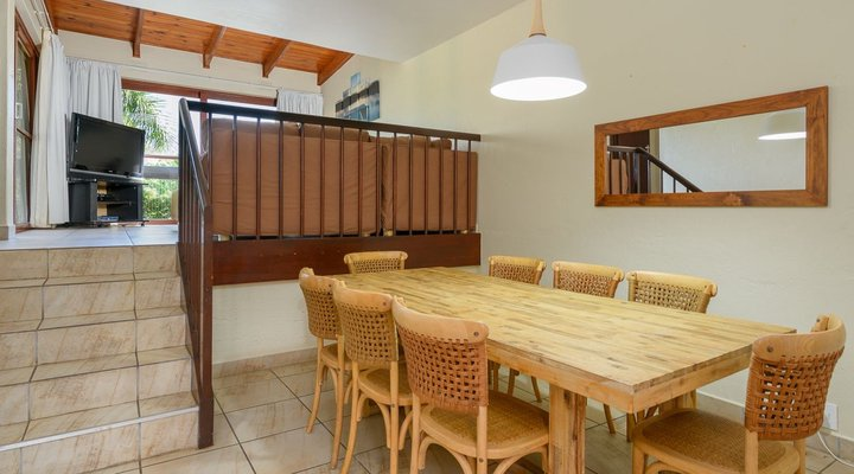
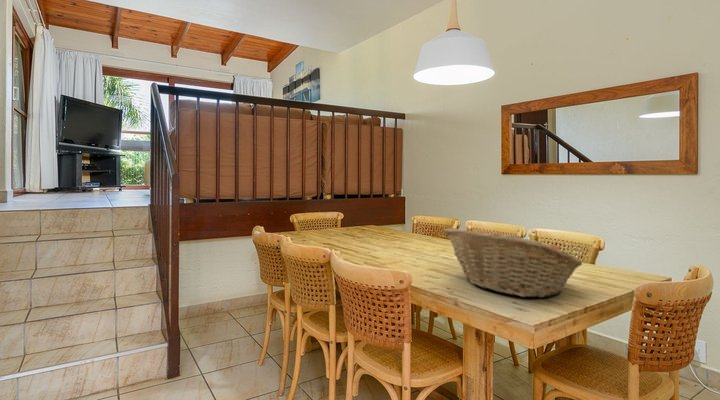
+ fruit basket [443,227,583,298]
